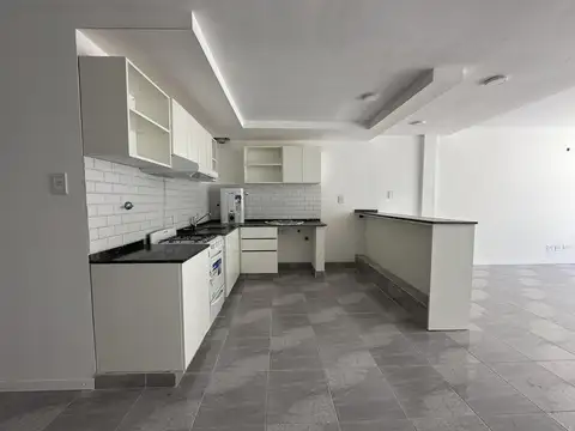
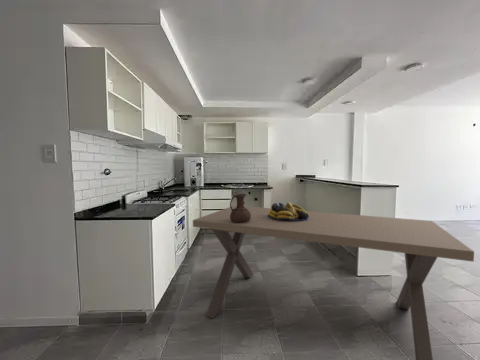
+ fruit bowl [268,201,309,221]
+ dining table [192,205,475,360]
+ ceramic pitcher [229,193,251,223]
